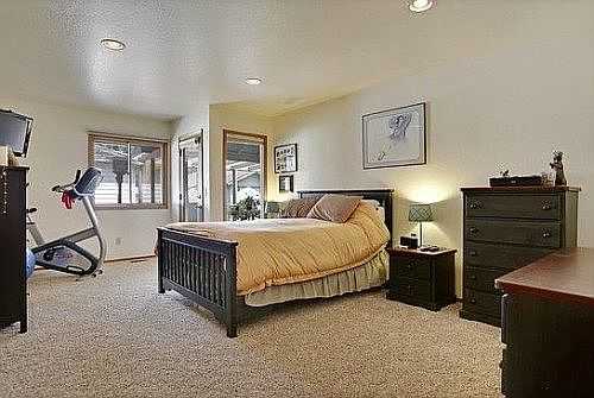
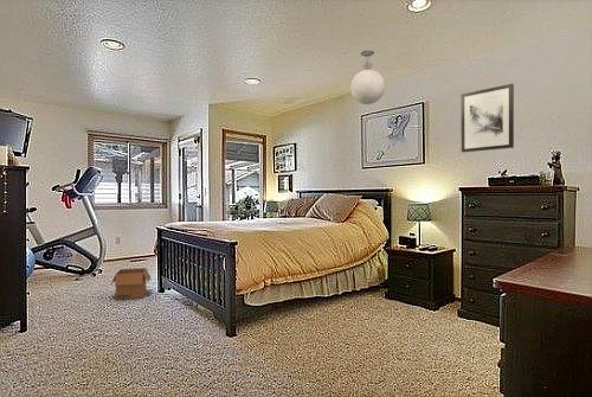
+ ceiling light [349,50,386,105]
+ wall art [459,83,515,154]
+ cardboard box [110,267,152,301]
